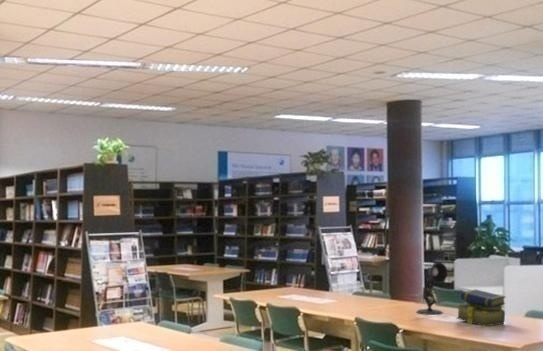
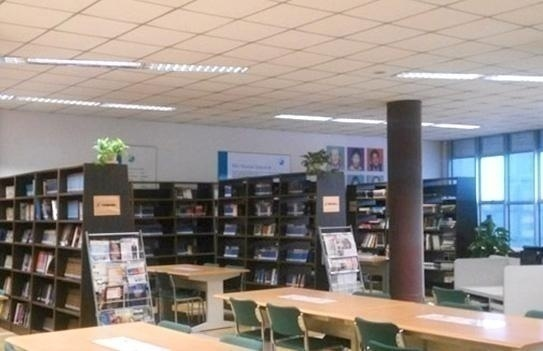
- stack of books [455,288,507,328]
- desk lamp [416,262,448,316]
